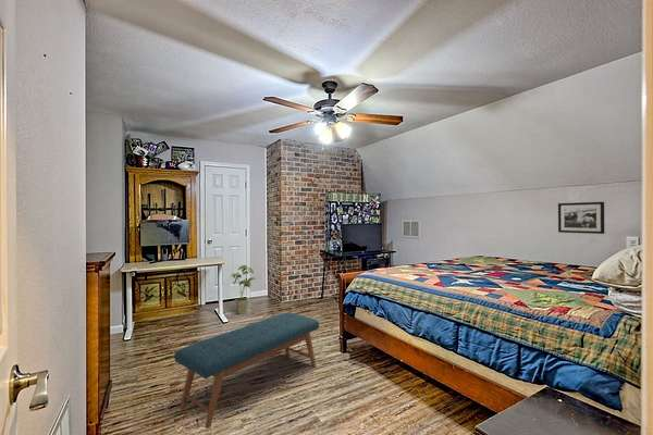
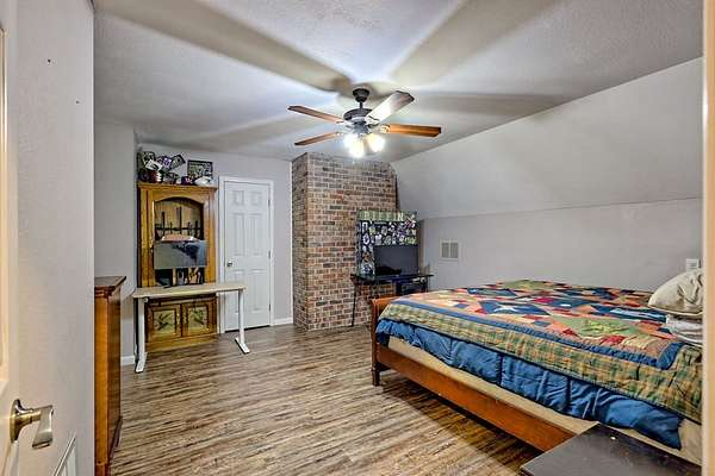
- picture frame [557,201,605,235]
- house plant [230,264,257,316]
- bench [173,312,320,430]
